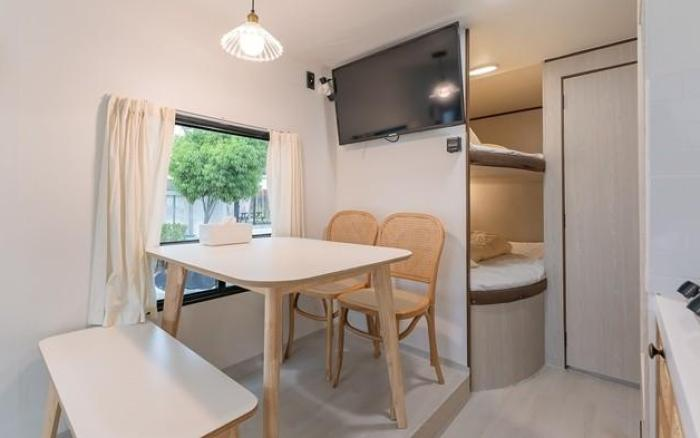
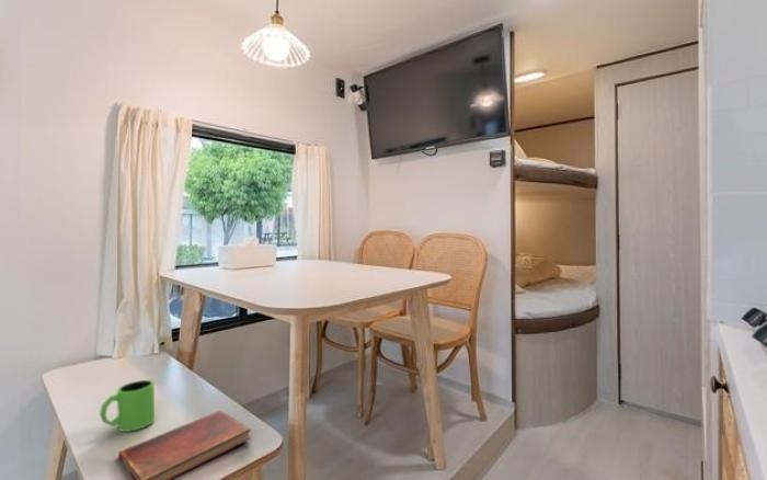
+ diary [117,410,252,480]
+ mug [99,379,156,433]
